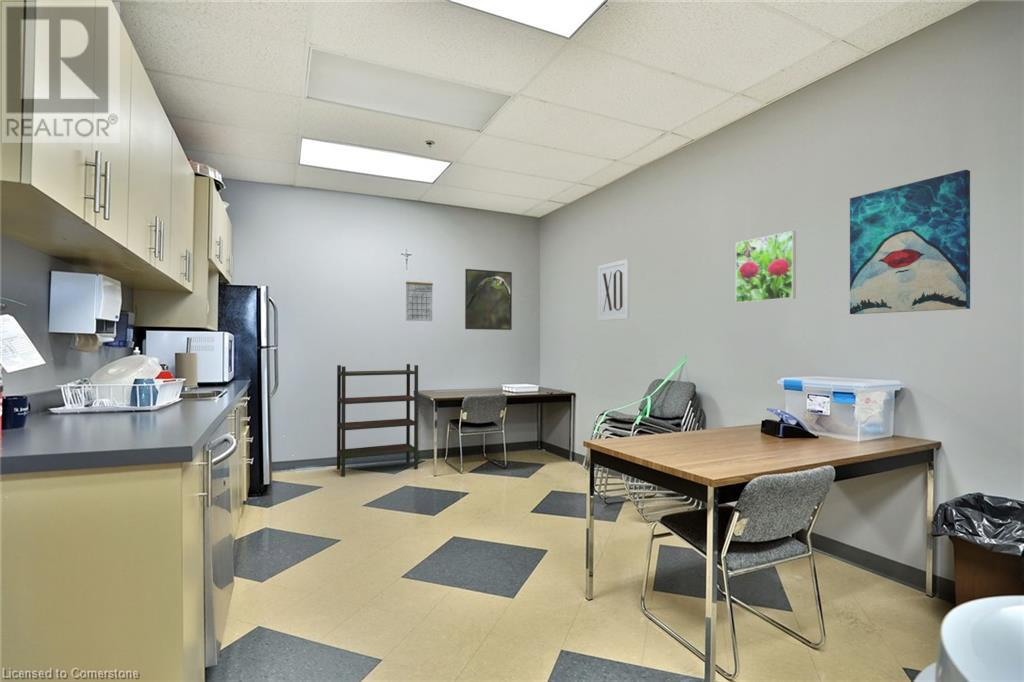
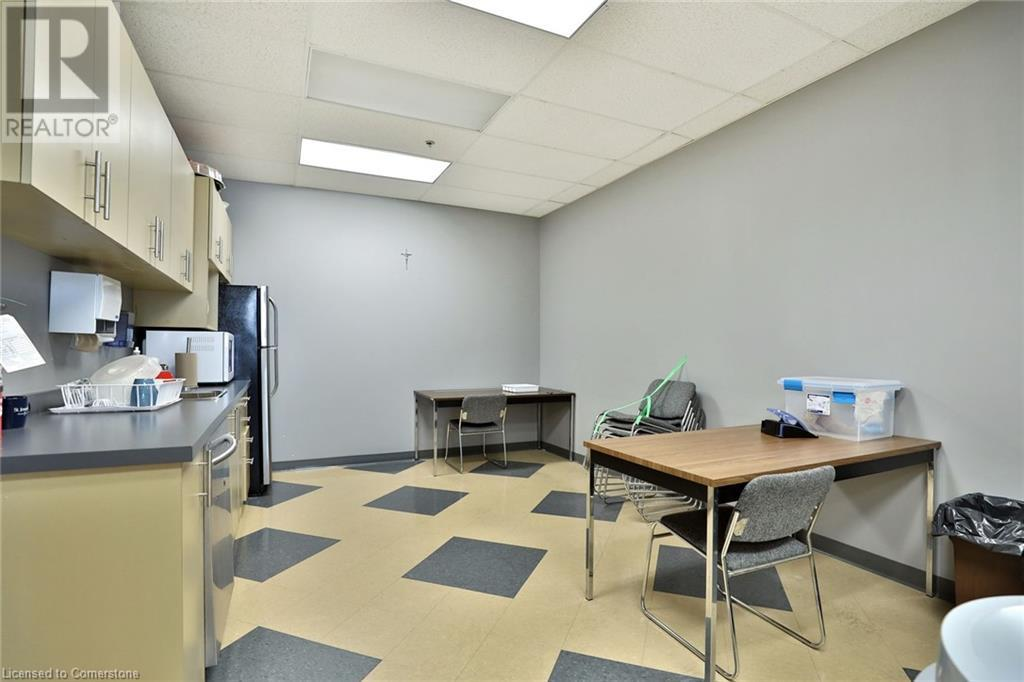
- wall art [597,258,630,322]
- wall art [849,169,971,315]
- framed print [464,268,513,331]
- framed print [735,230,797,304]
- bookshelf [336,363,419,478]
- calendar [405,281,434,322]
